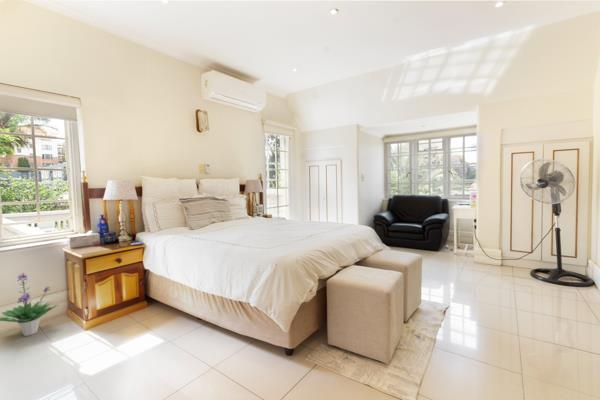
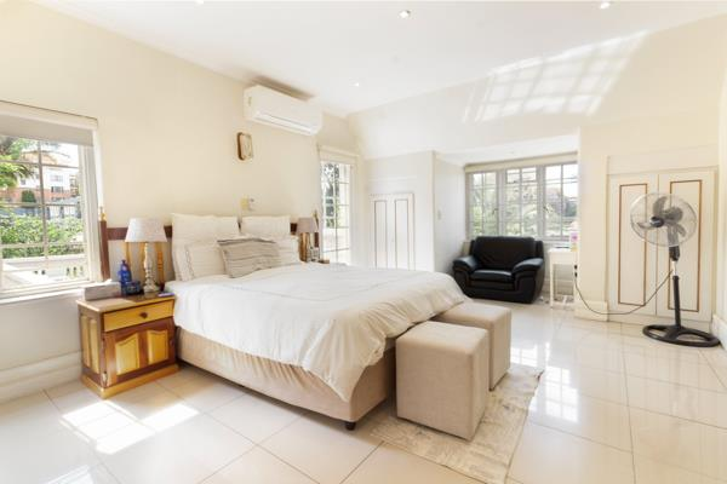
- potted plant [0,272,60,337]
